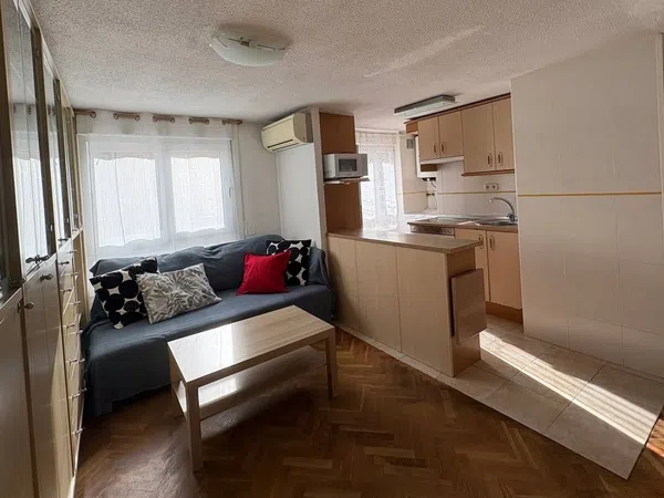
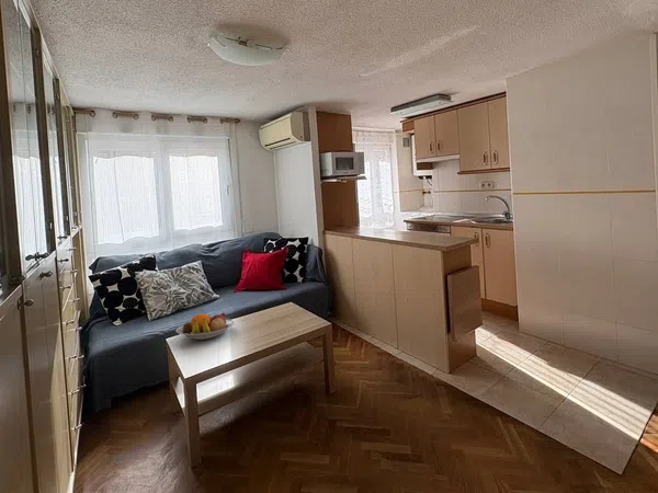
+ fruit bowl [175,311,236,341]
